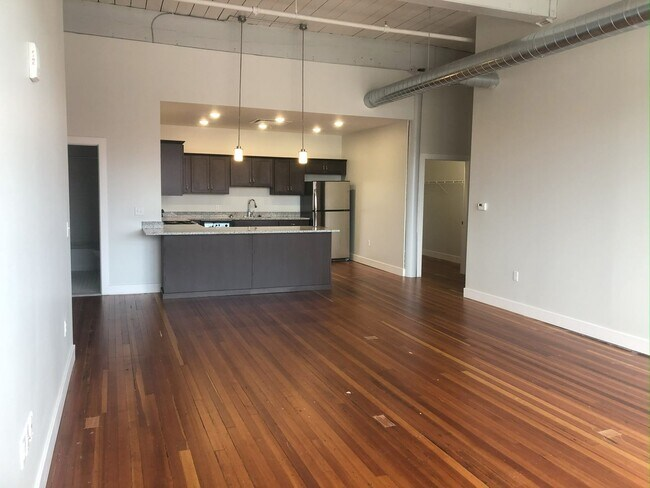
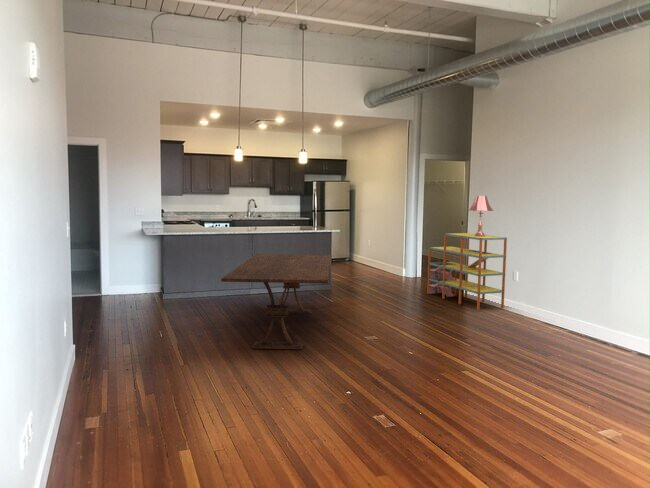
+ storage shelf [426,232,508,311]
+ table lamp [468,195,494,237]
+ dining table [220,253,333,350]
